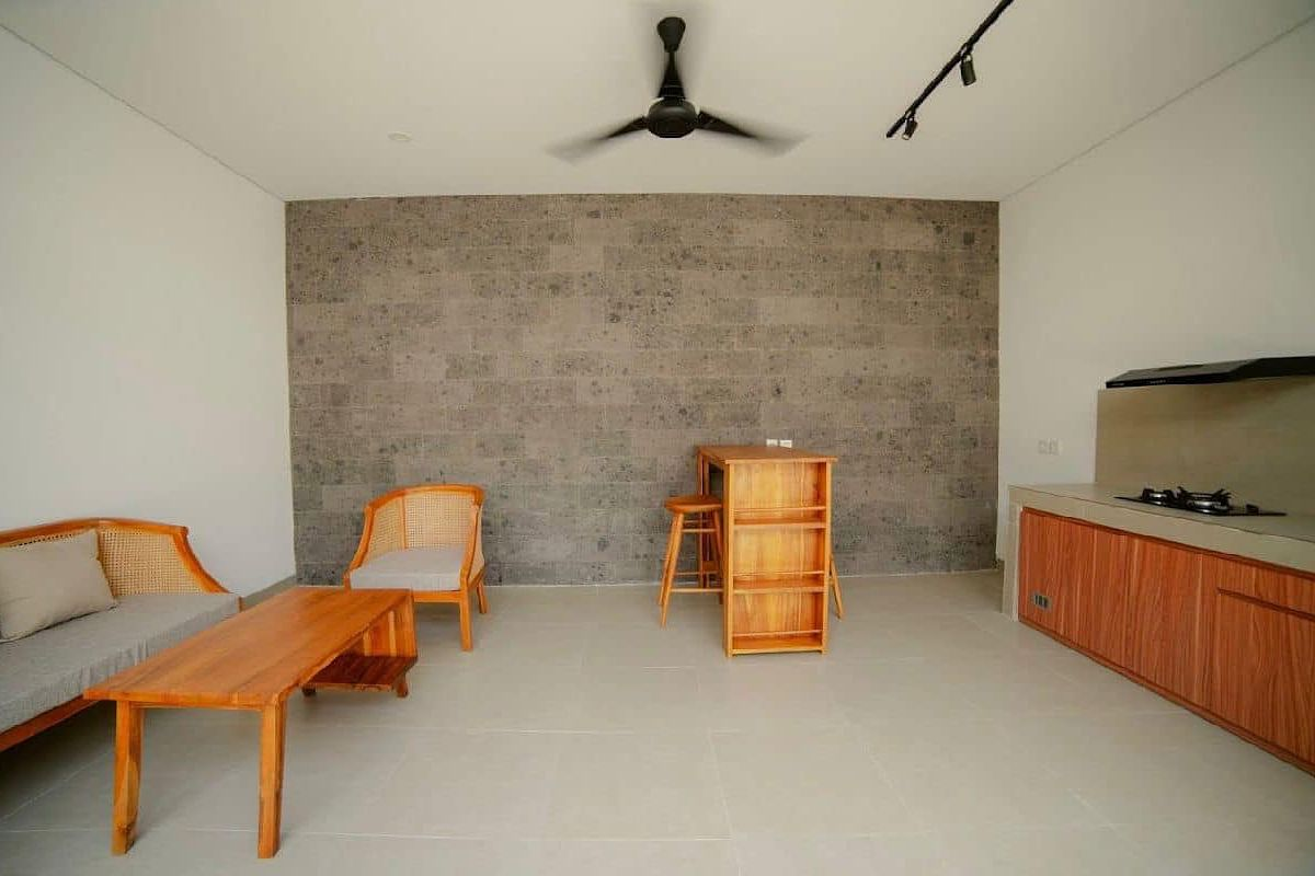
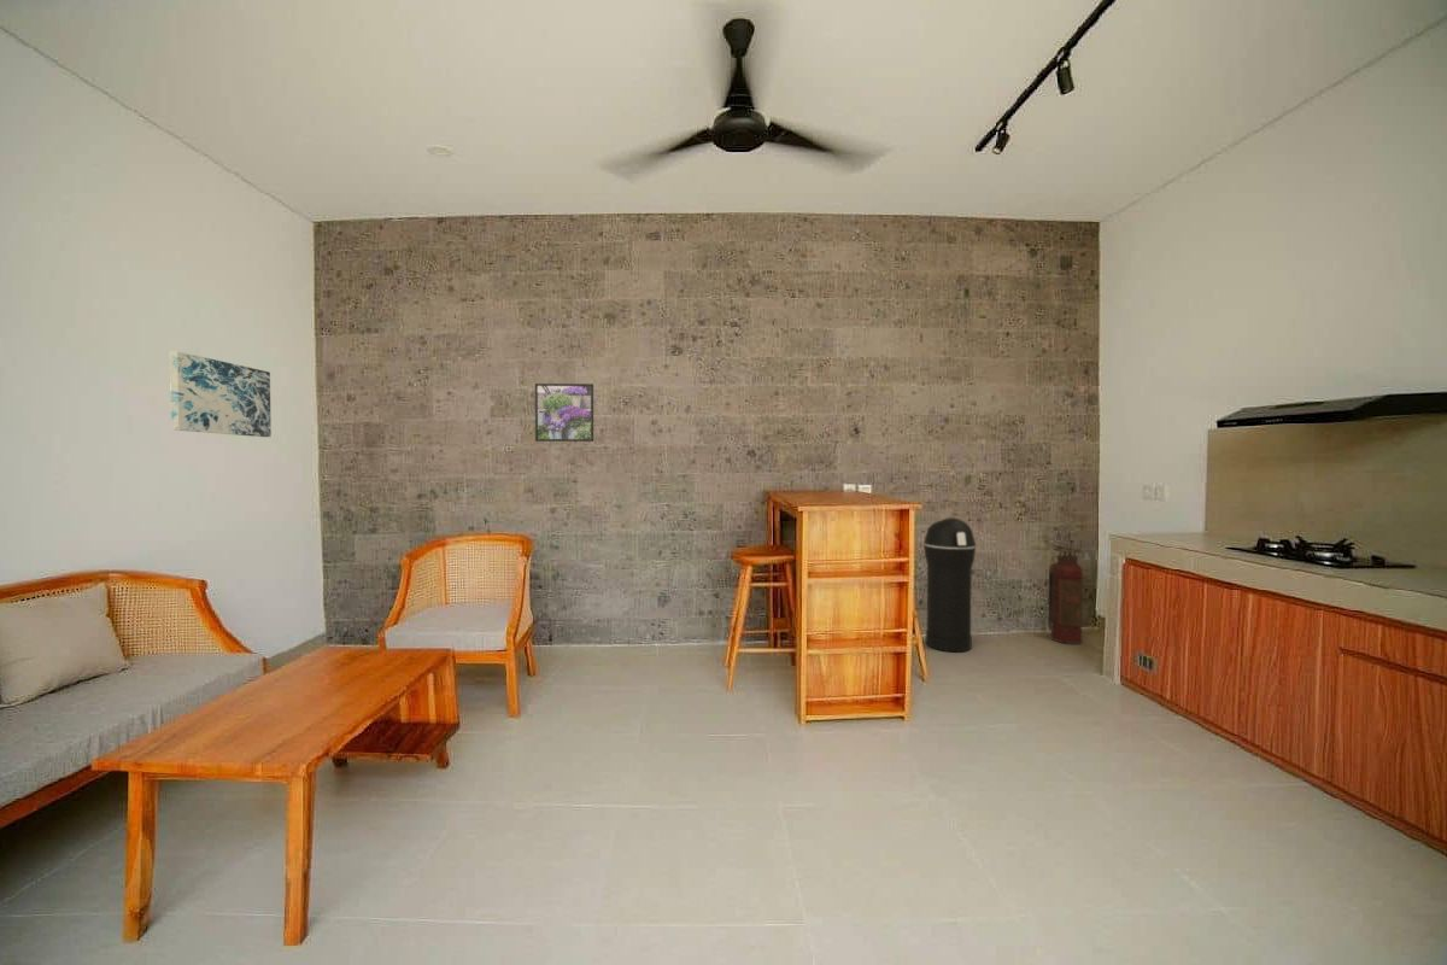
+ trash can [922,516,977,653]
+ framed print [534,382,594,443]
+ fire extinguisher [1047,546,1085,645]
+ wall art [169,350,273,438]
